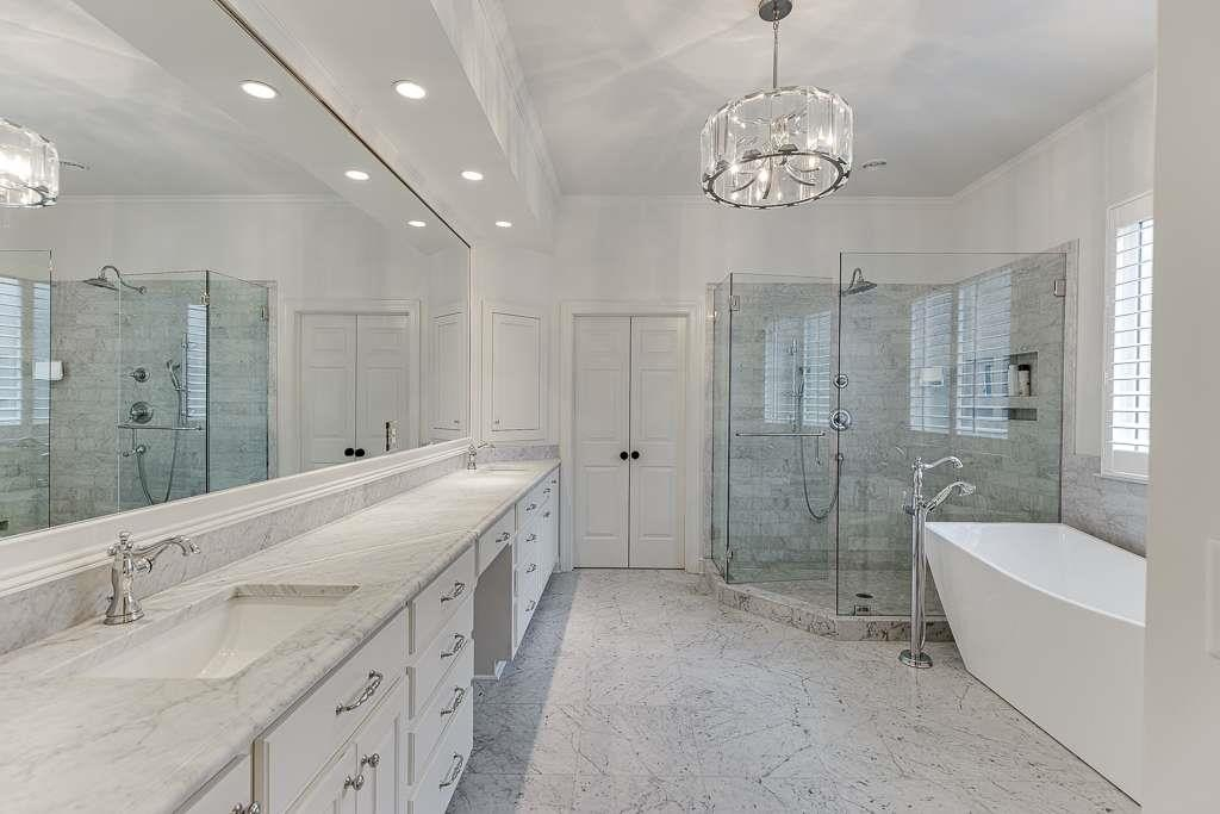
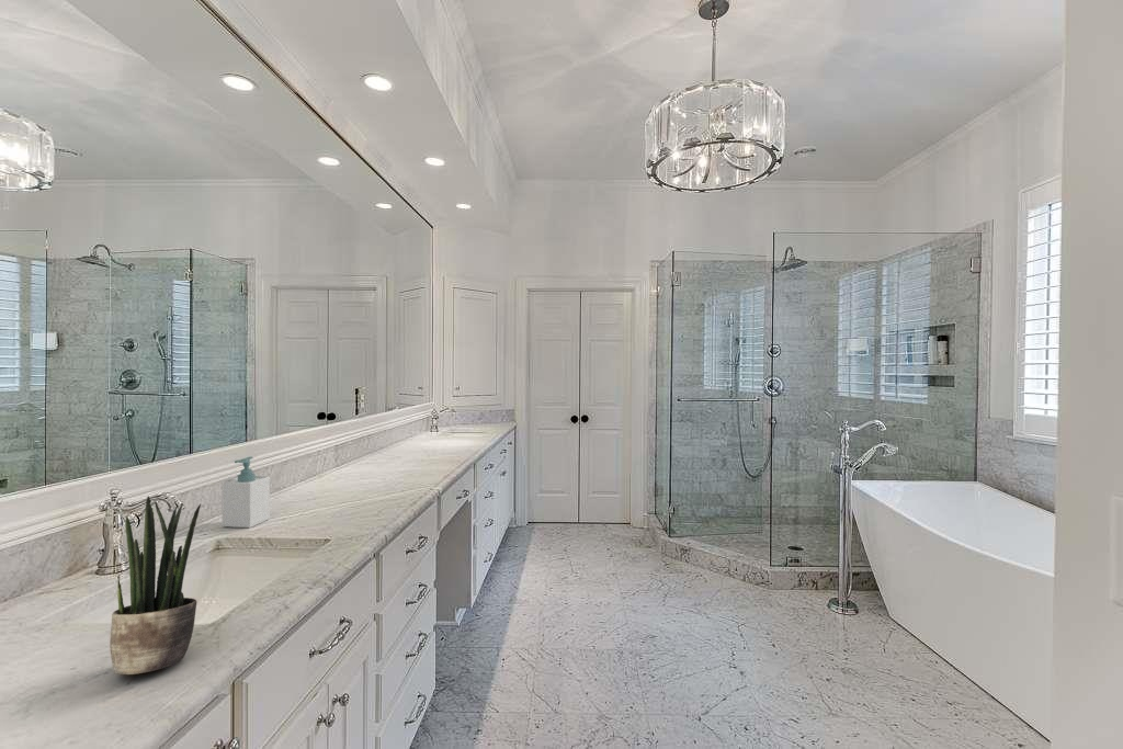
+ soap bottle [222,456,271,529]
+ potted plant [109,495,202,676]
